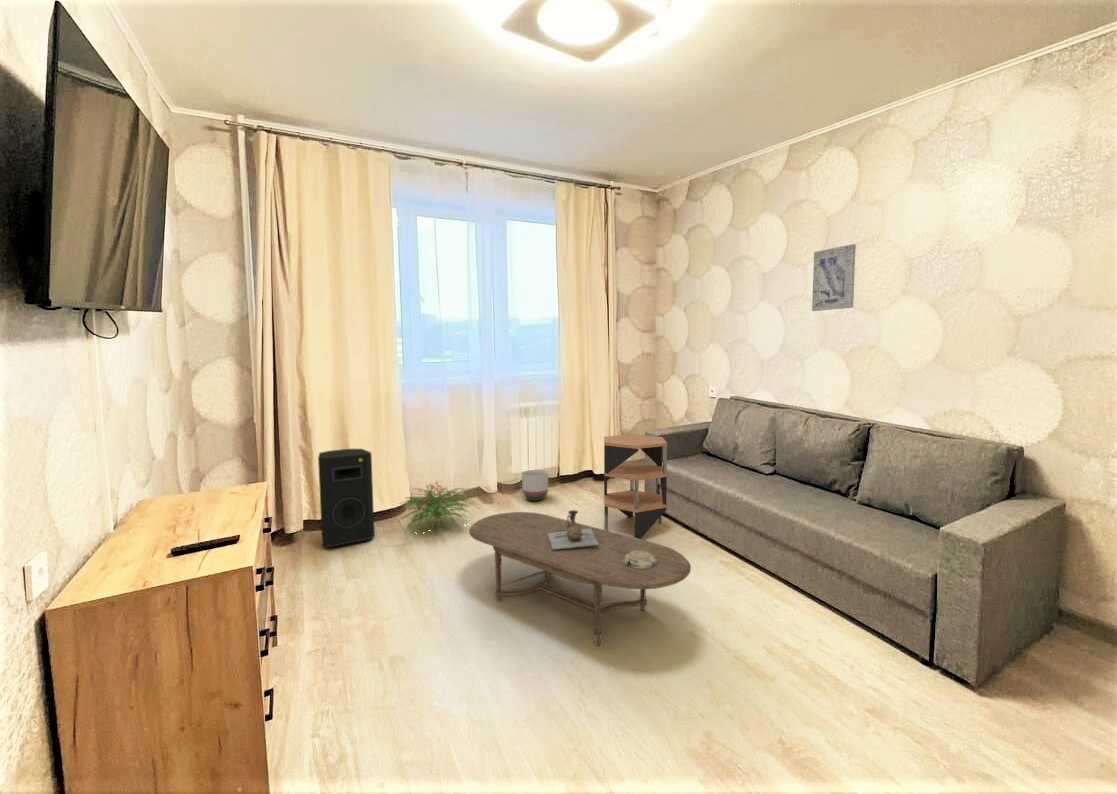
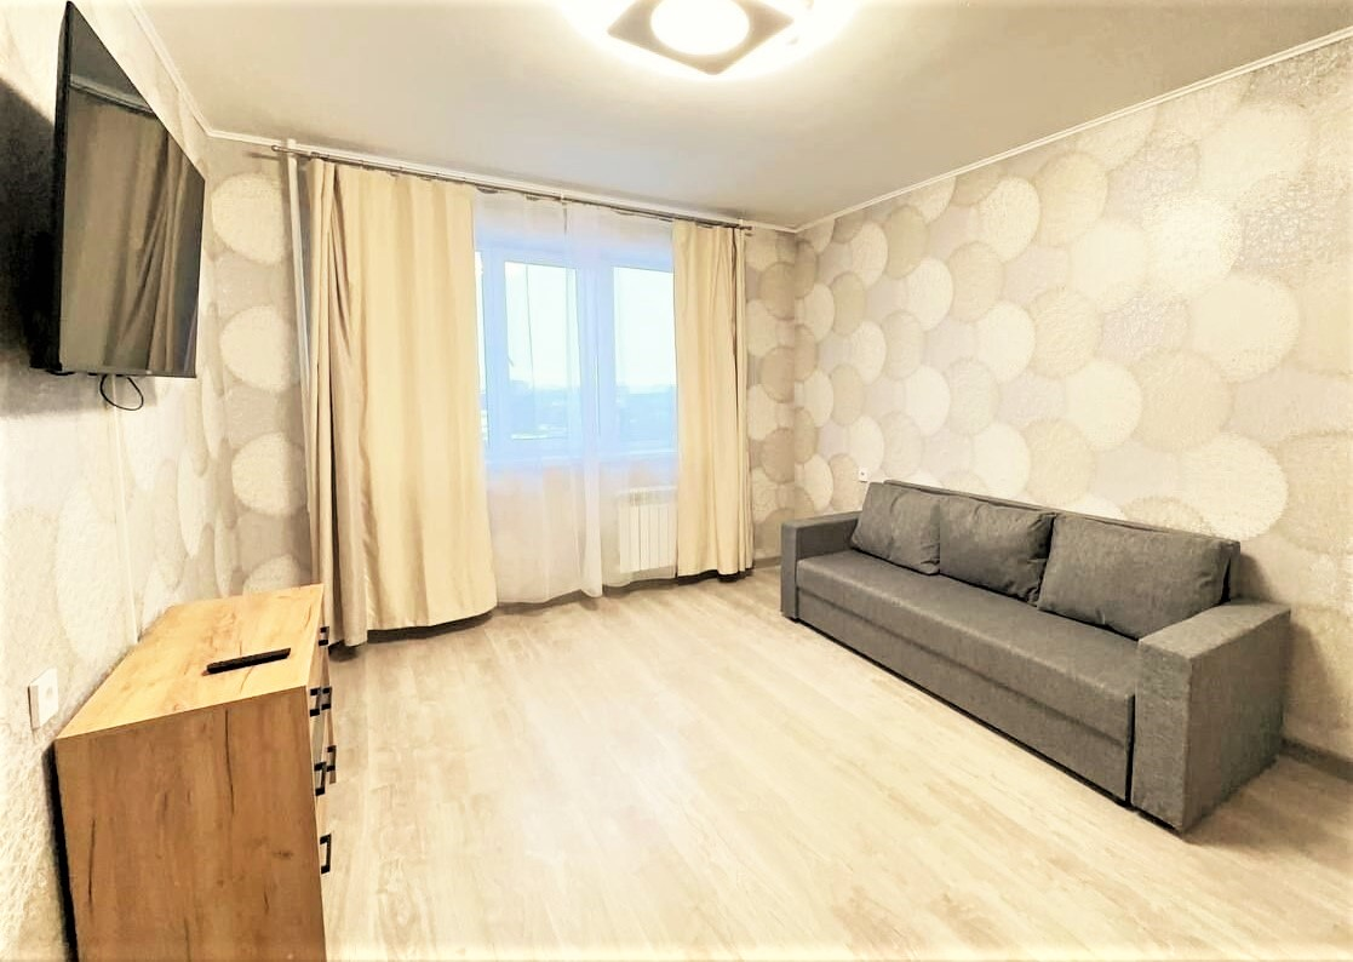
- wall art [811,243,857,312]
- decorative bowl [622,550,657,569]
- speaker [317,448,376,548]
- side table [603,433,668,539]
- coffee table [468,511,692,647]
- decorative vase [548,509,599,549]
- decorative plant [398,480,481,536]
- planter [521,469,549,502]
